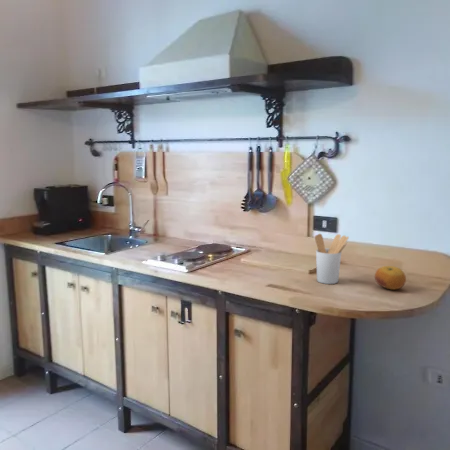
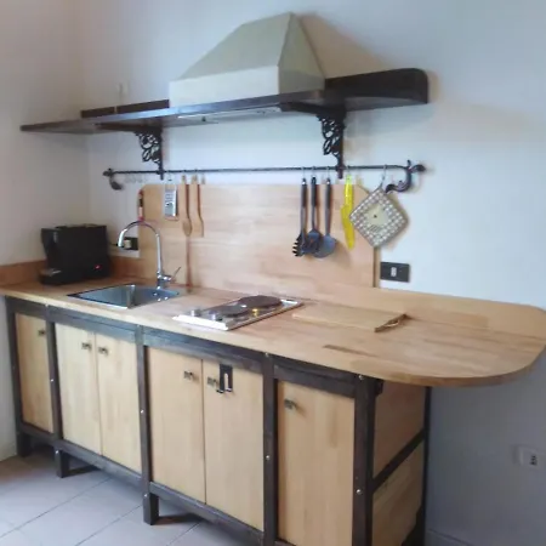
- fruit [374,265,407,291]
- utensil holder [314,233,350,285]
